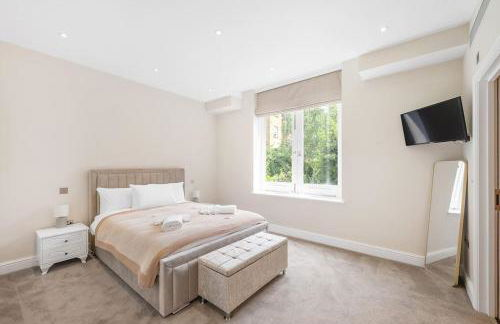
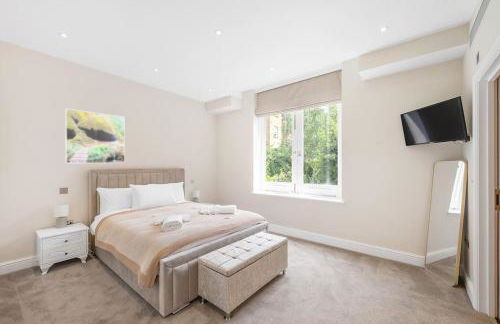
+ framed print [64,108,126,164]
